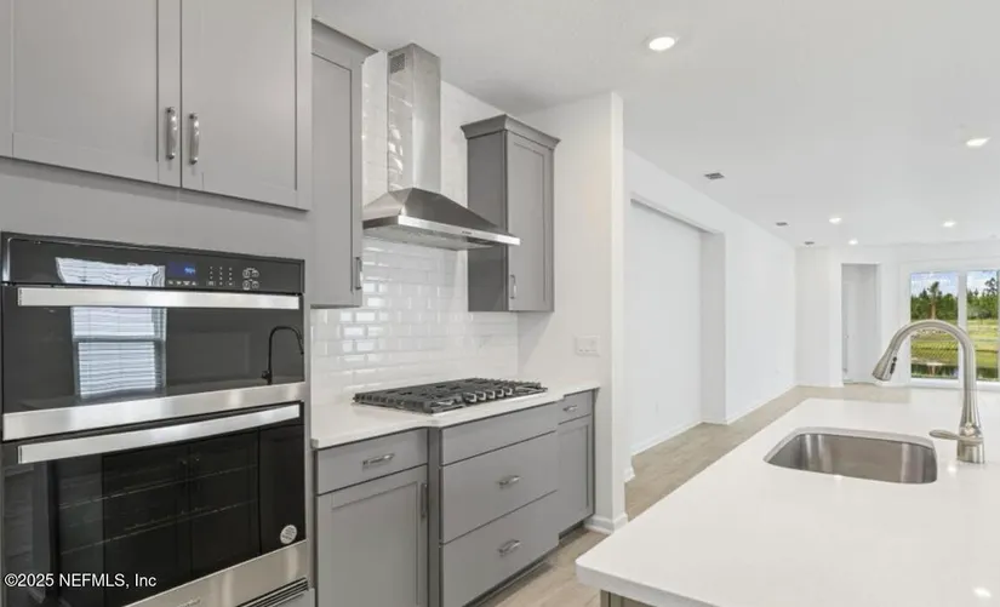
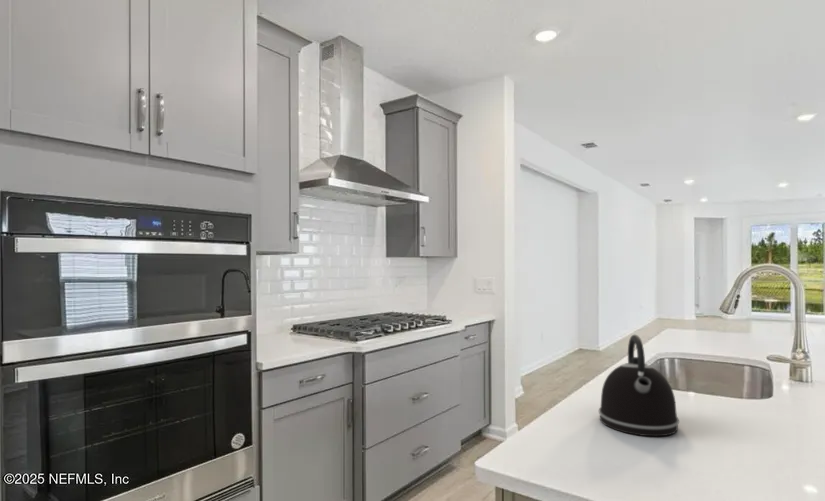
+ kettle [598,334,680,437]
